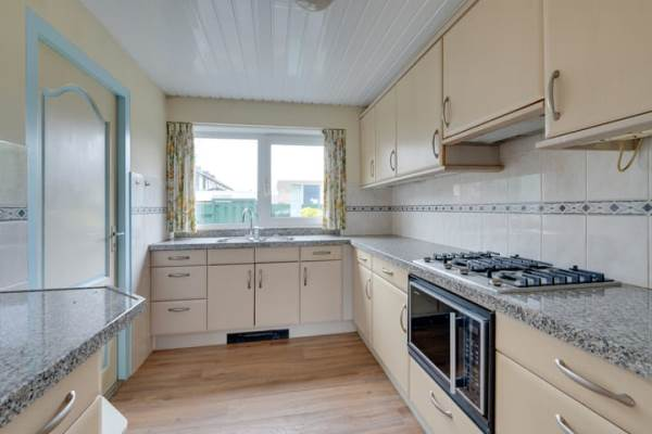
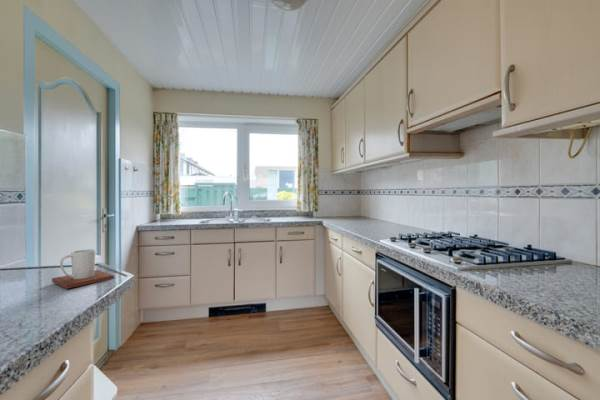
+ mug [51,248,115,290]
